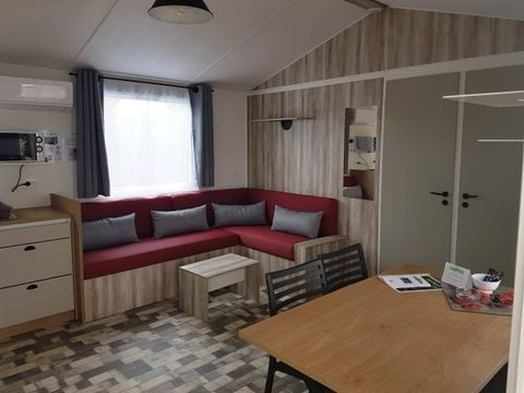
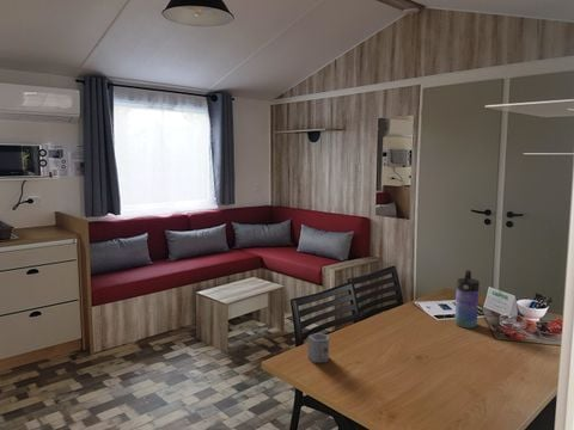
+ cup [306,332,330,364]
+ water bottle [453,269,481,328]
